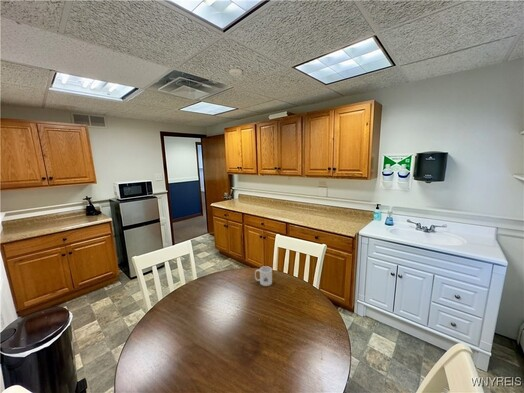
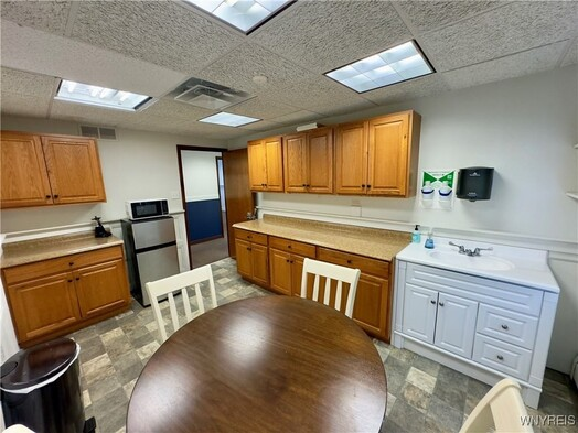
- mug [254,265,273,287]
